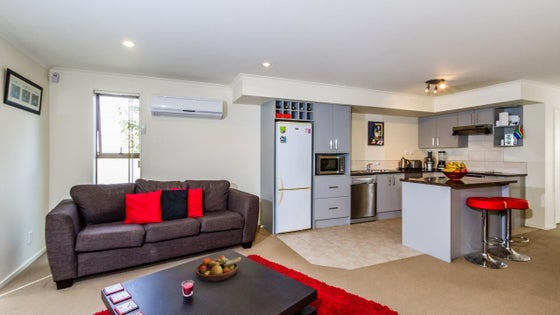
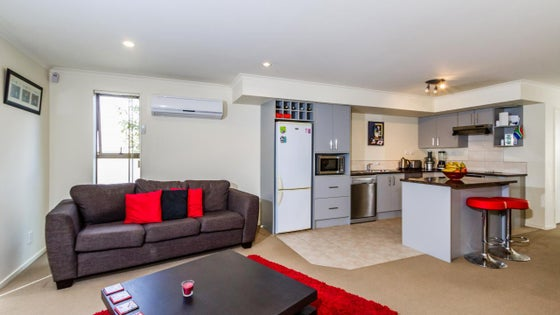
- fruit bowl [194,255,243,283]
